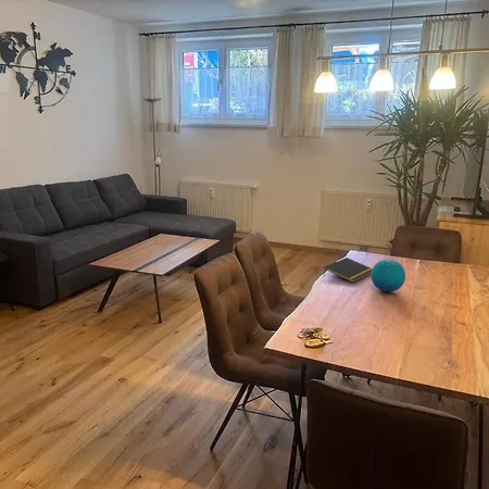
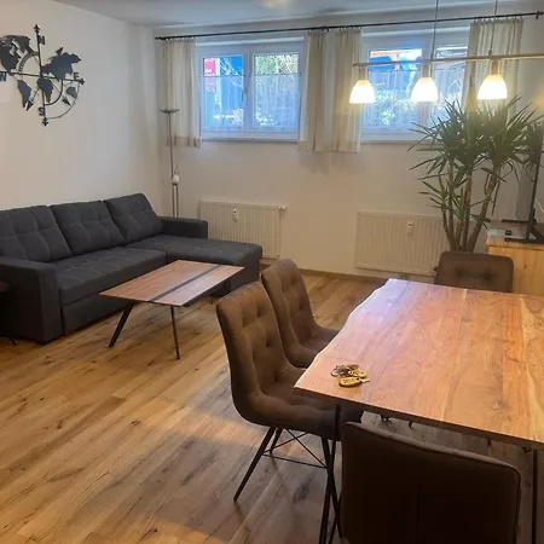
- notepad [323,256,373,284]
- decorative orb [369,258,406,293]
